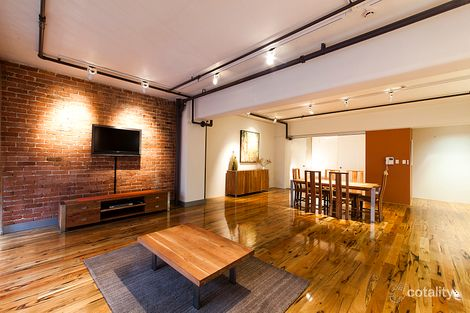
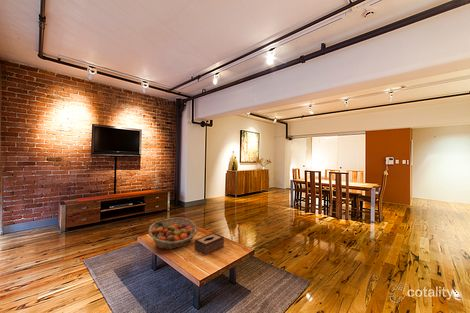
+ tissue box [194,232,225,256]
+ fruit basket [148,217,198,250]
